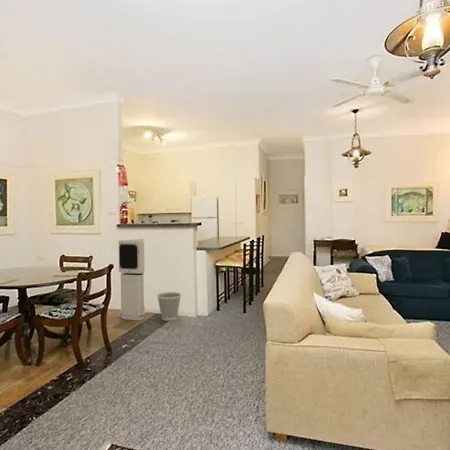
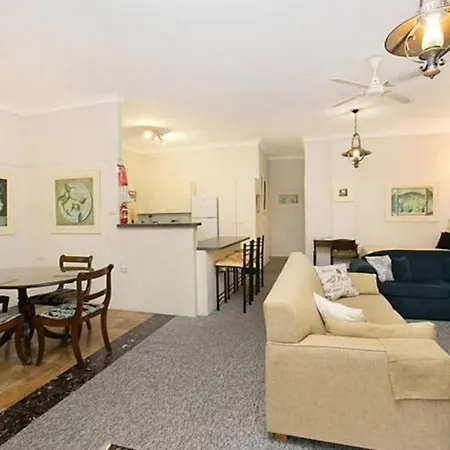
- wastebasket [156,291,182,321]
- air purifier [118,238,146,321]
